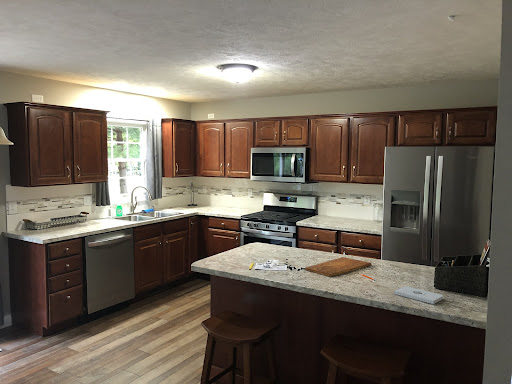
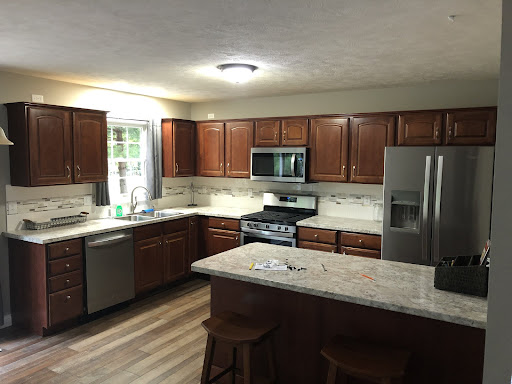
- notepad [393,285,444,305]
- cutting board [304,256,372,277]
